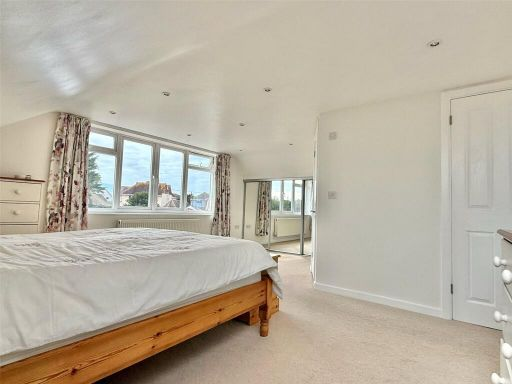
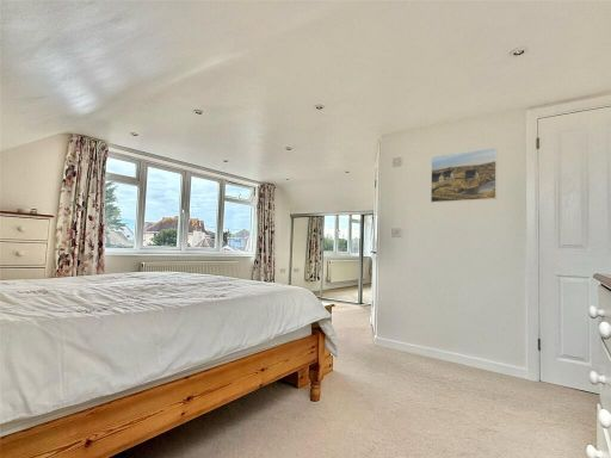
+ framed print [430,147,498,204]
